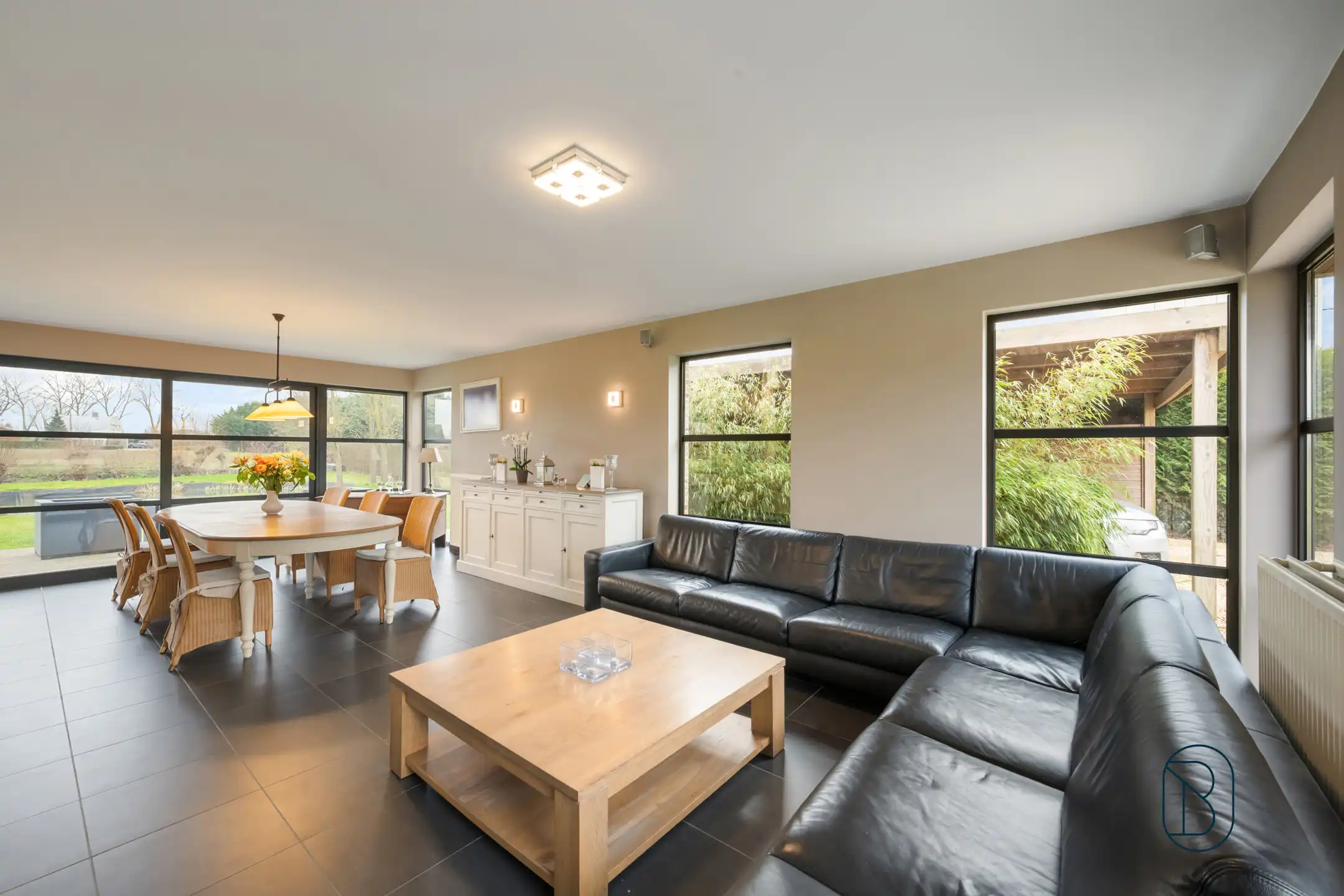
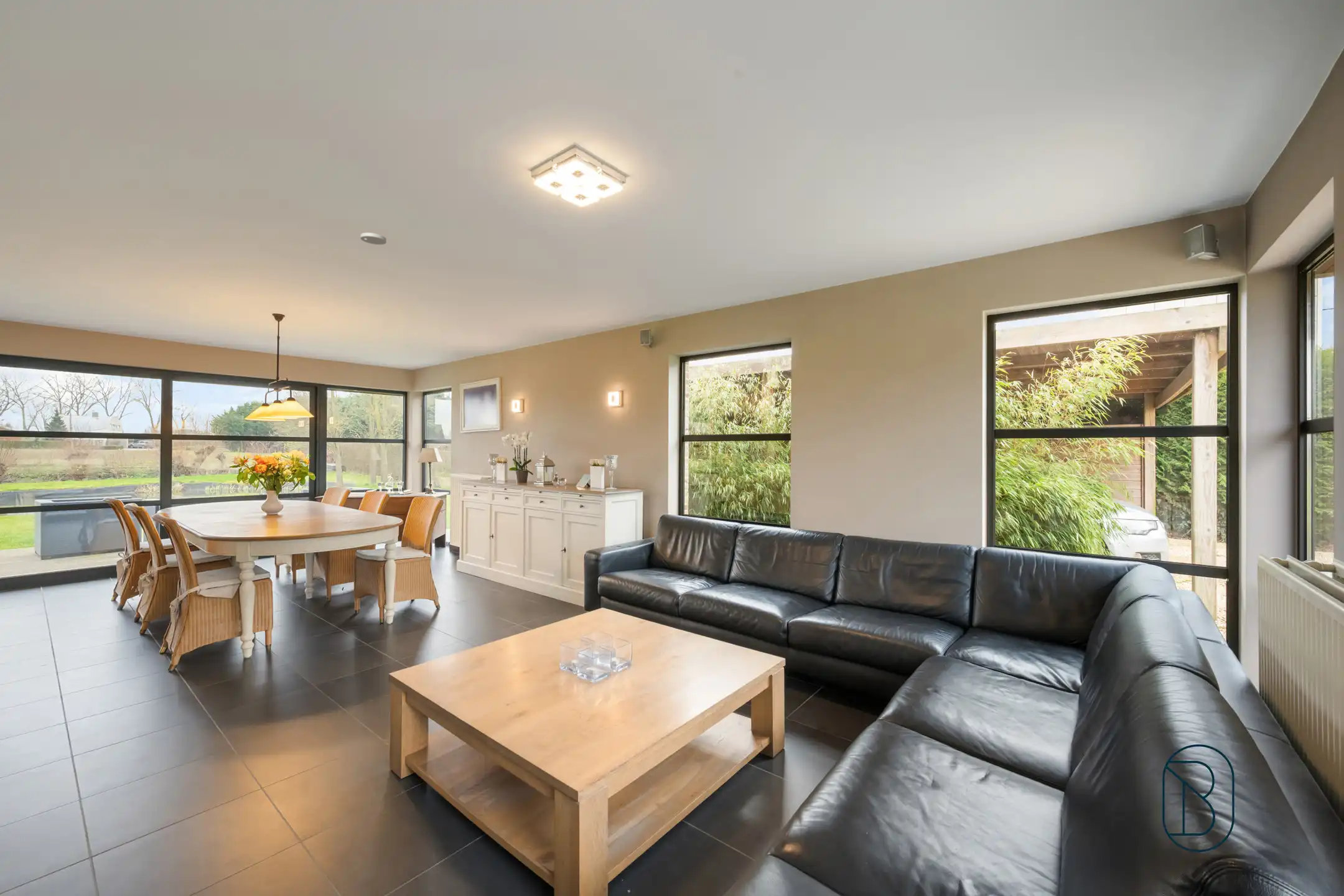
+ smoke detector [360,232,387,245]
